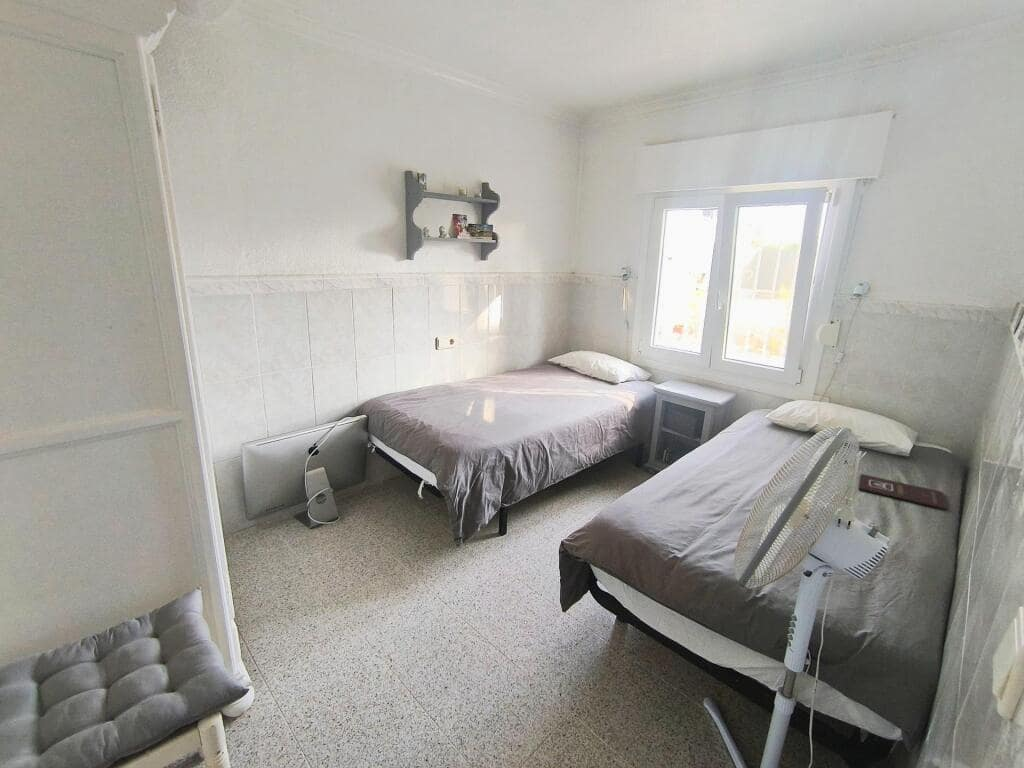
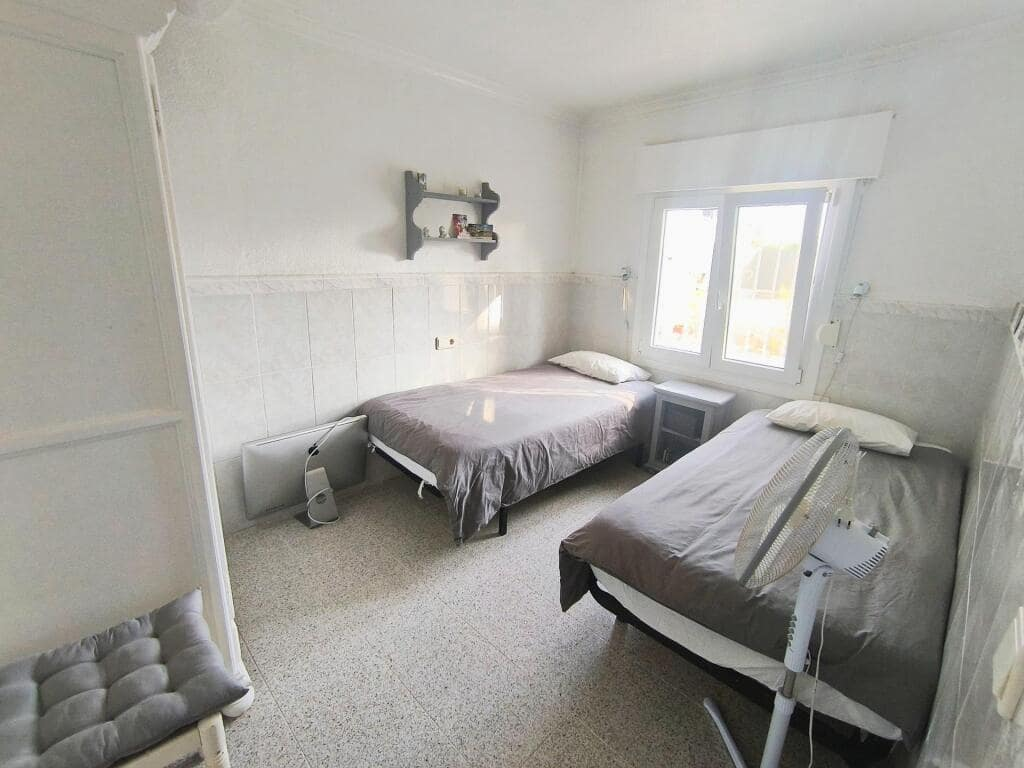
- book [858,473,948,512]
